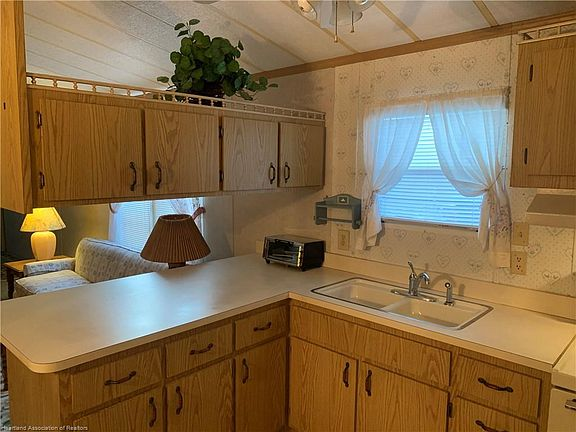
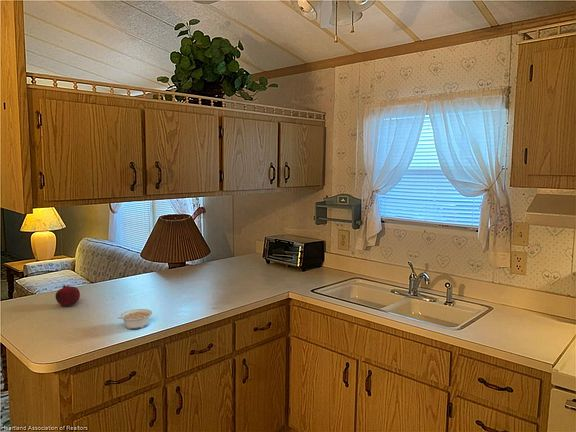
+ legume [118,308,153,330]
+ fruit [54,284,81,307]
